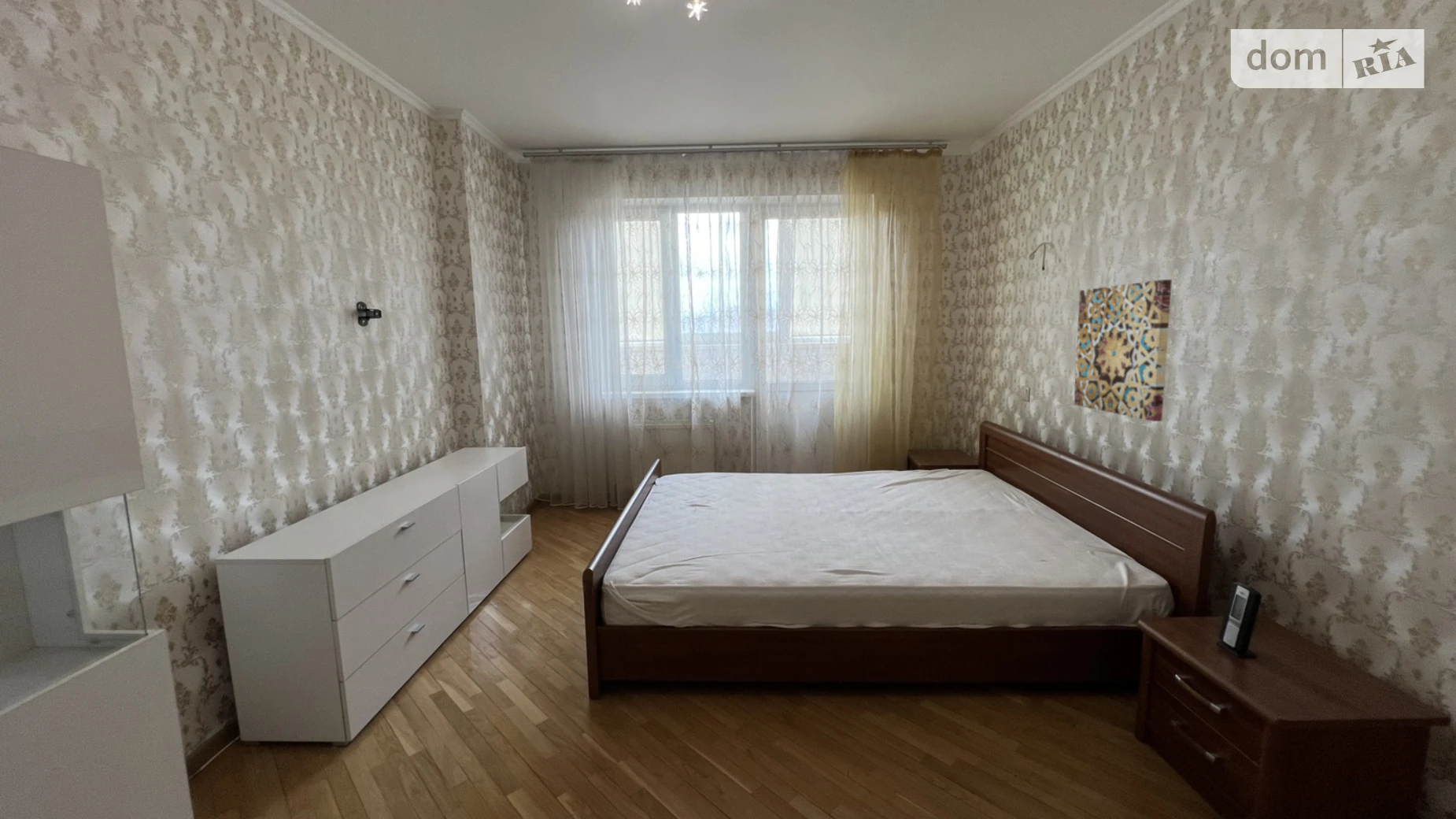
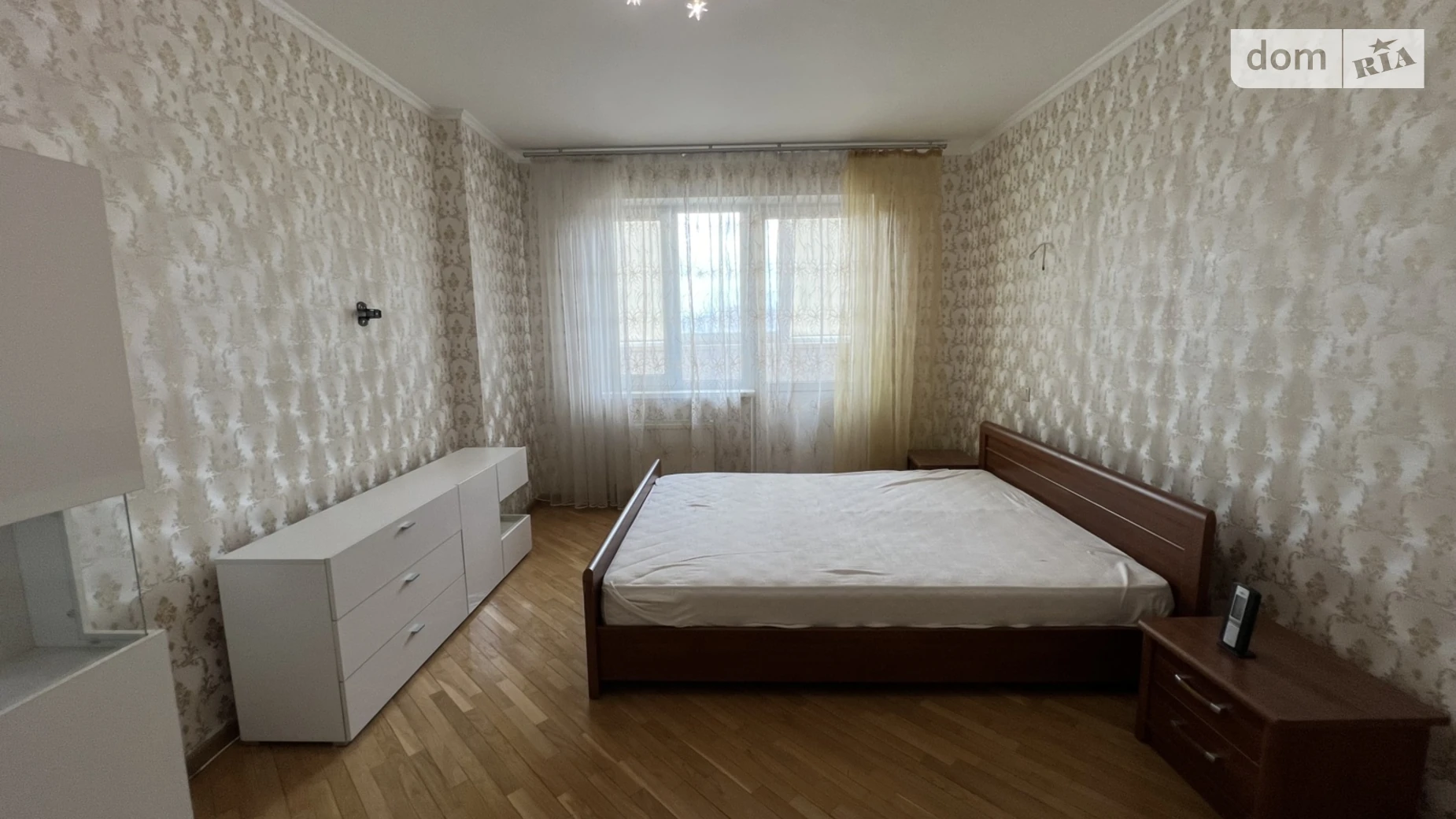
- wall art [1074,279,1173,422]
